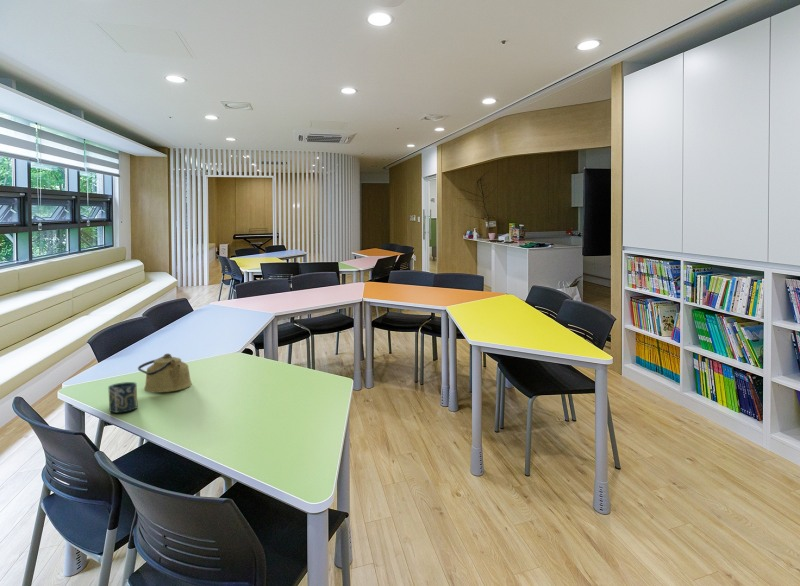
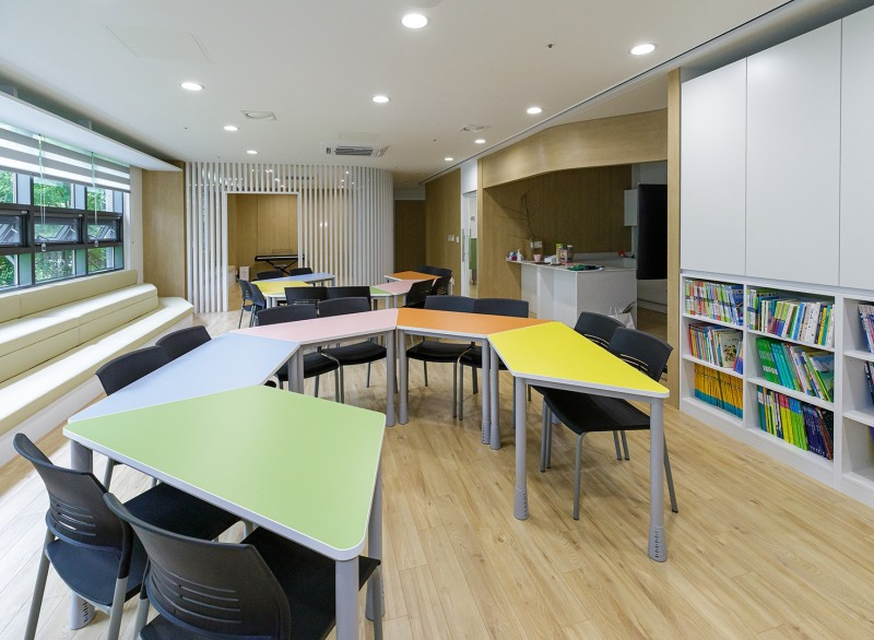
- kettle [137,353,193,393]
- cup [107,381,138,414]
